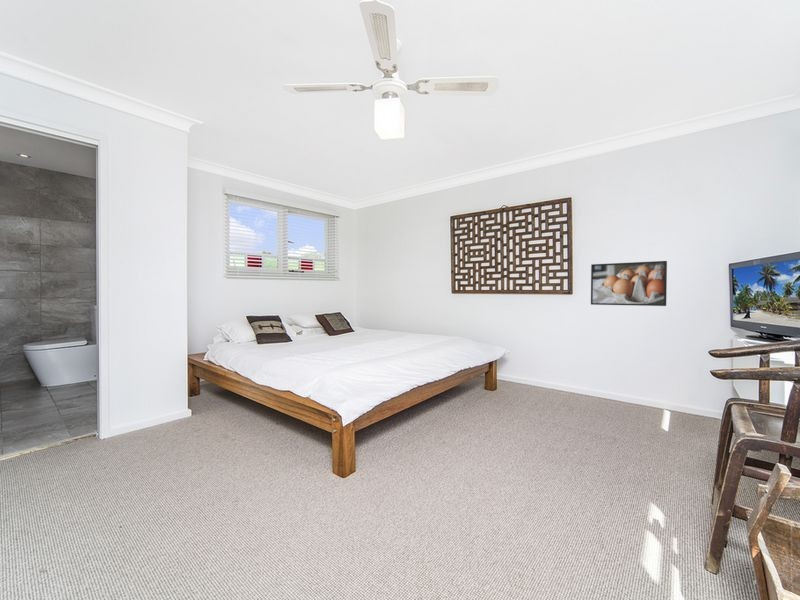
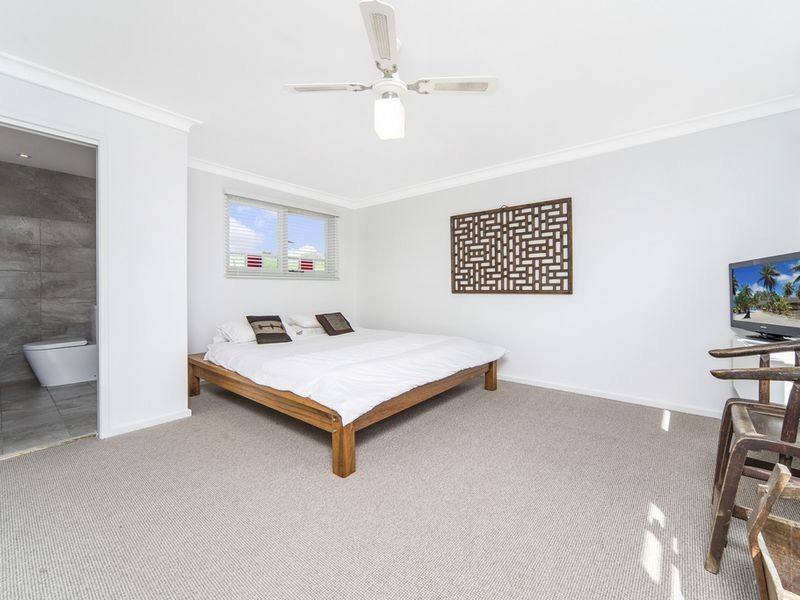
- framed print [590,260,668,307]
